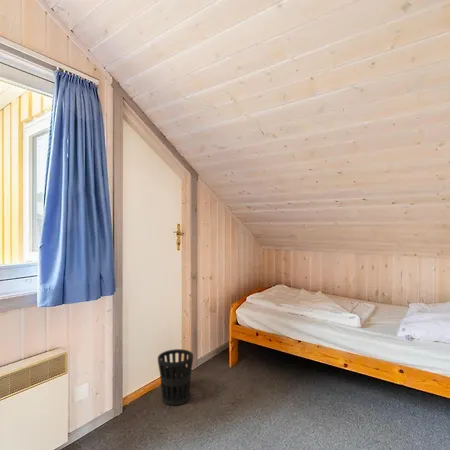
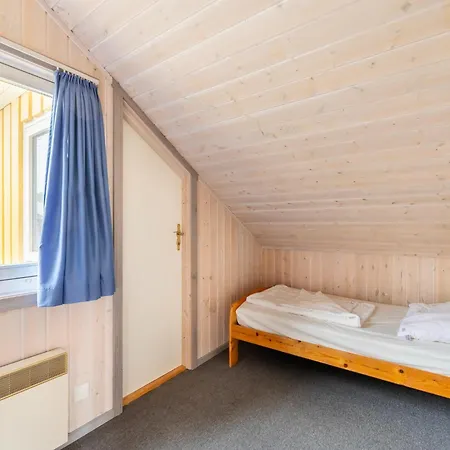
- wastebasket [157,348,194,406]
